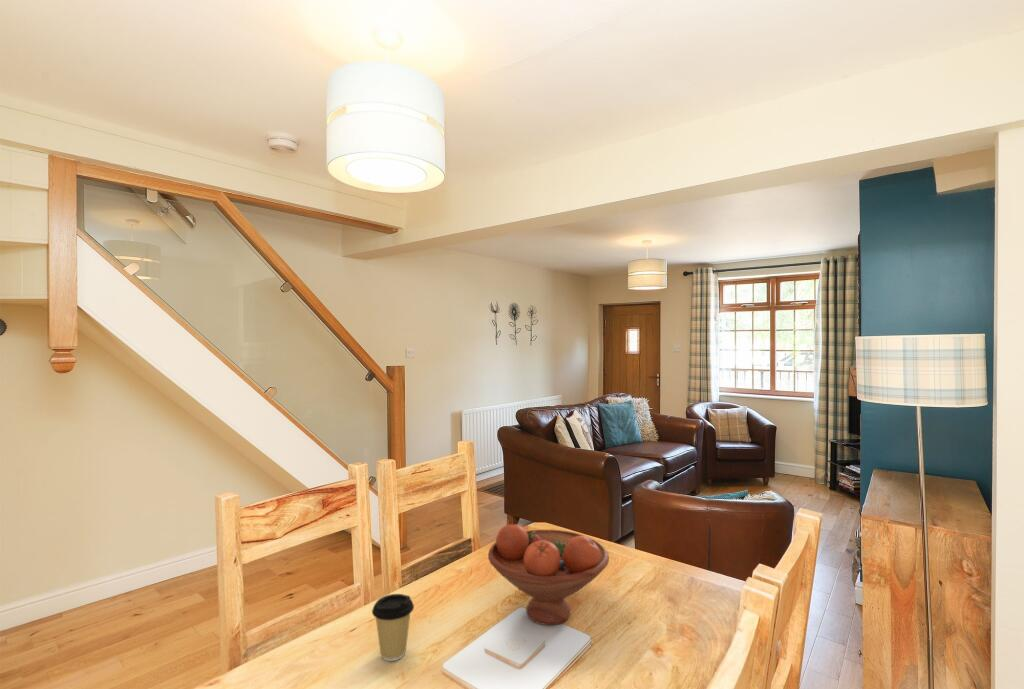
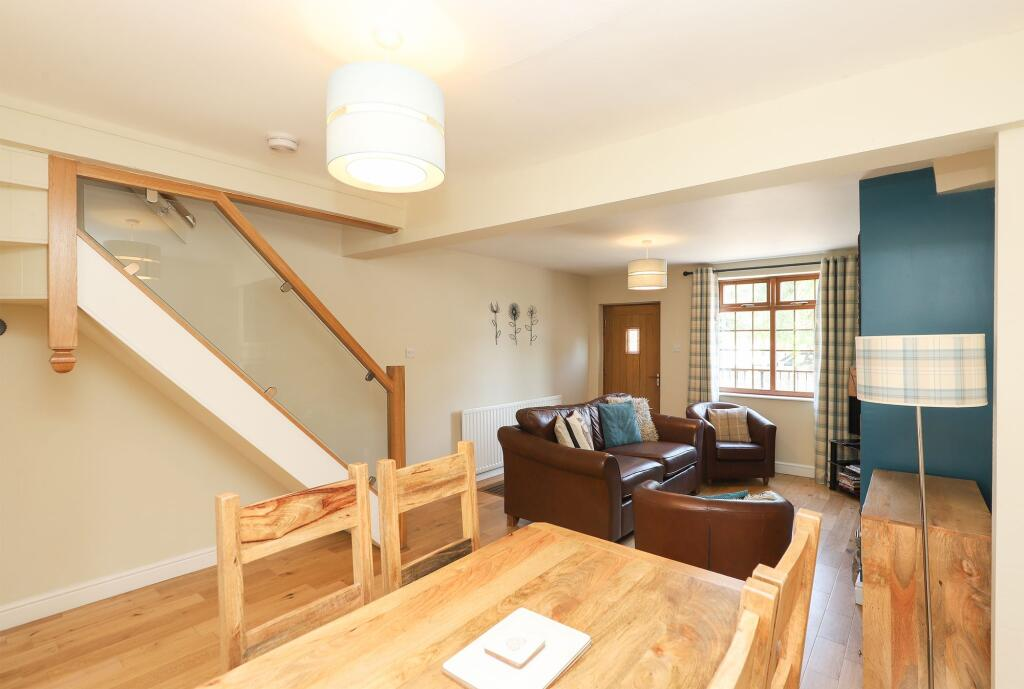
- coffee cup [371,593,415,662]
- fruit bowl [487,524,610,626]
